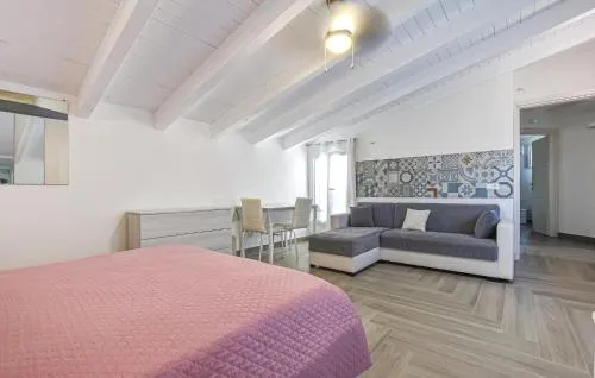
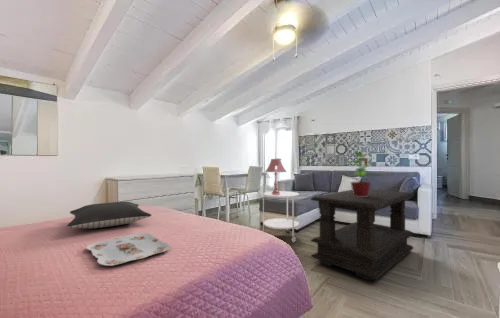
+ table lamp [264,158,288,195]
+ serving tray [85,232,171,267]
+ coffee table [310,188,414,282]
+ potted plant [344,151,385,197]
+ side table [262,190,300,243]
+ pillow [66,201,153,230]
